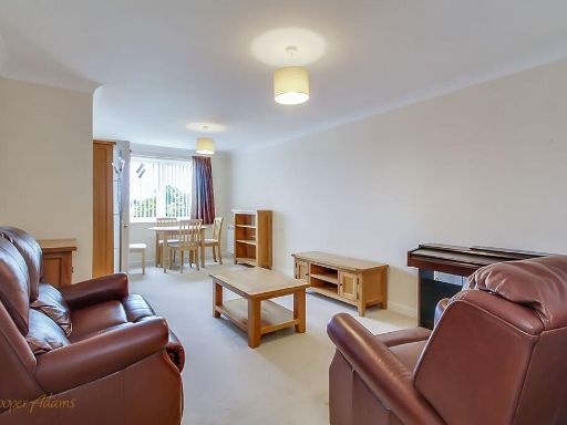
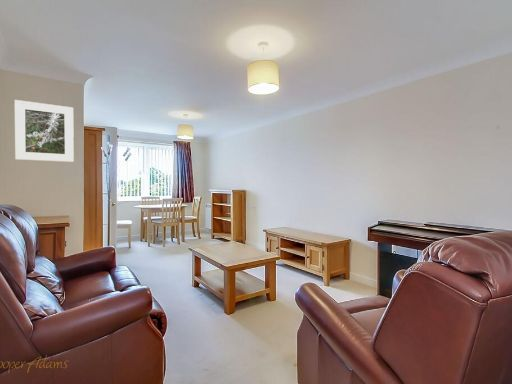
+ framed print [14,99,75,163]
